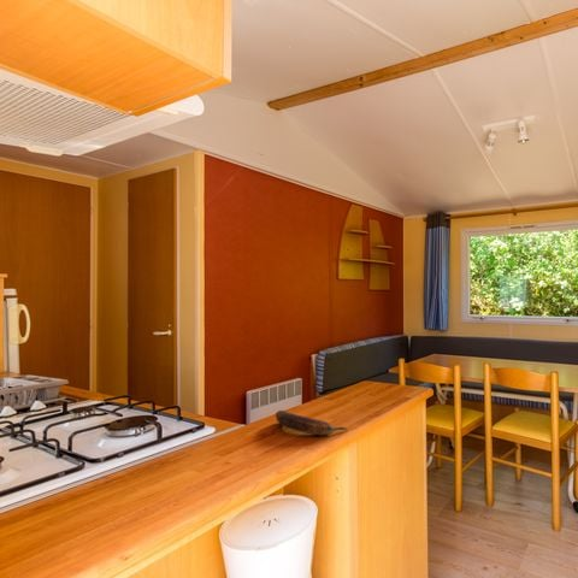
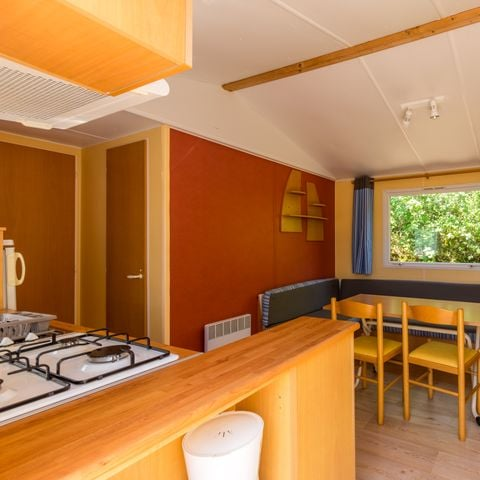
- banana [275,409,349,436]
